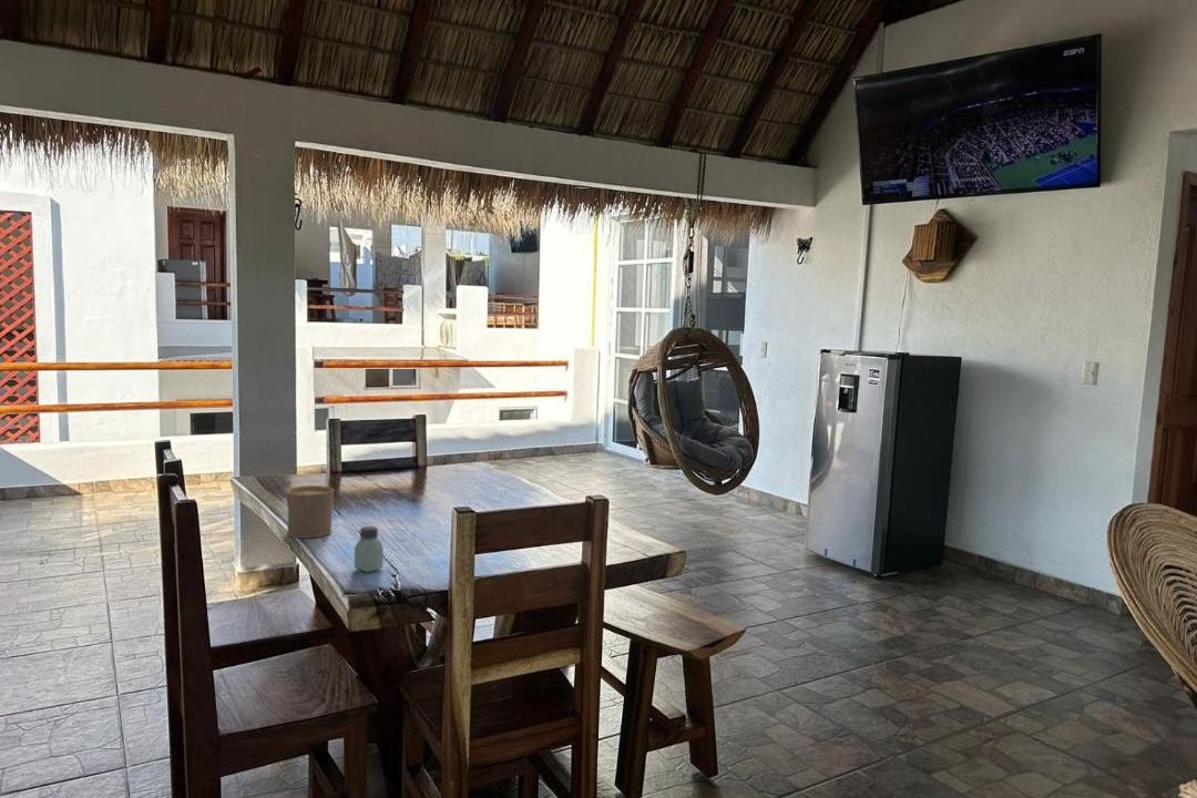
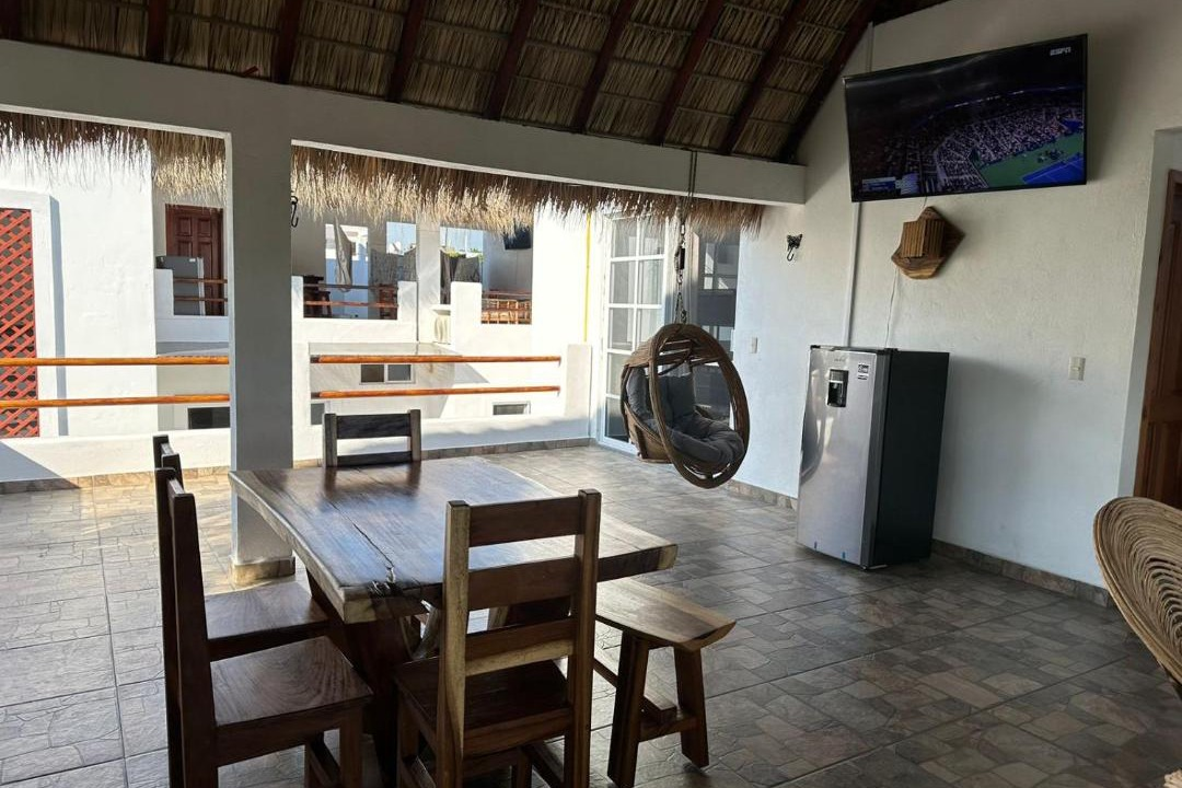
- saltshaker [354,525,385,573]
- cup [285,484,335,539]
